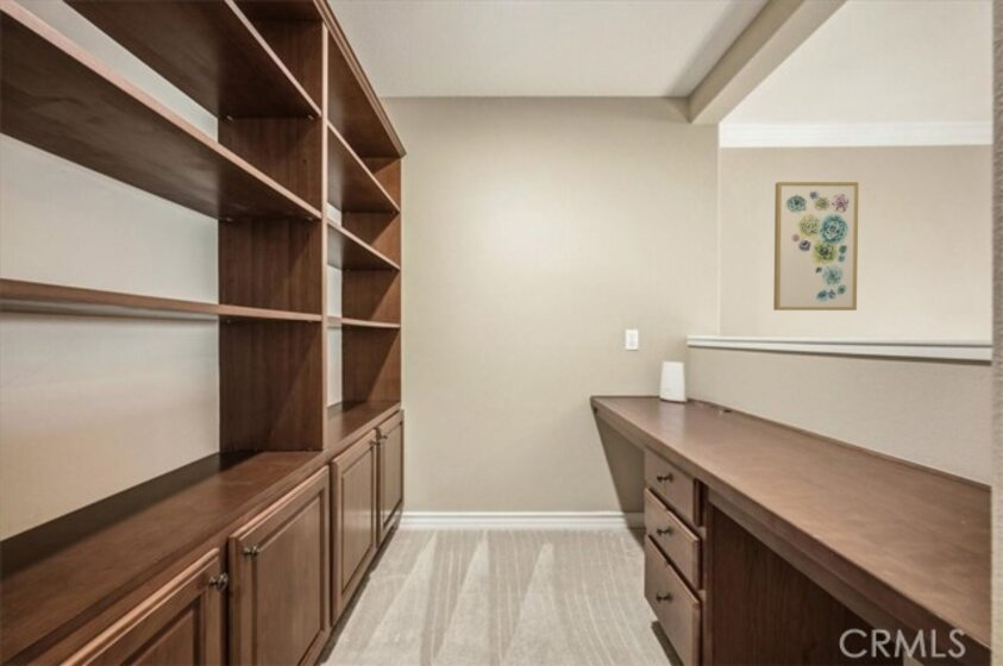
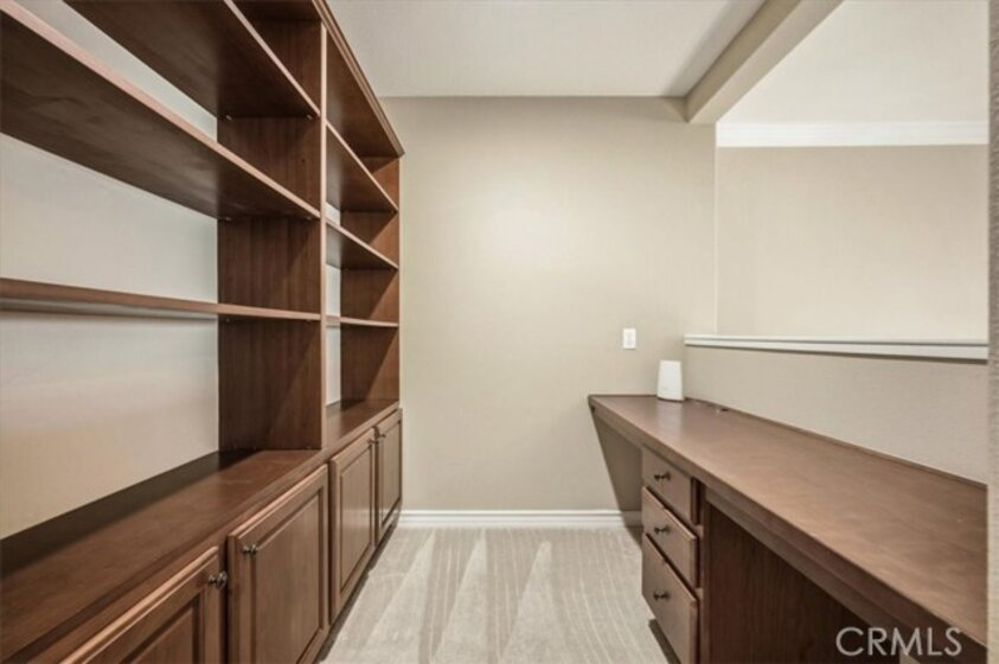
- wall art [772,181,860,312]
